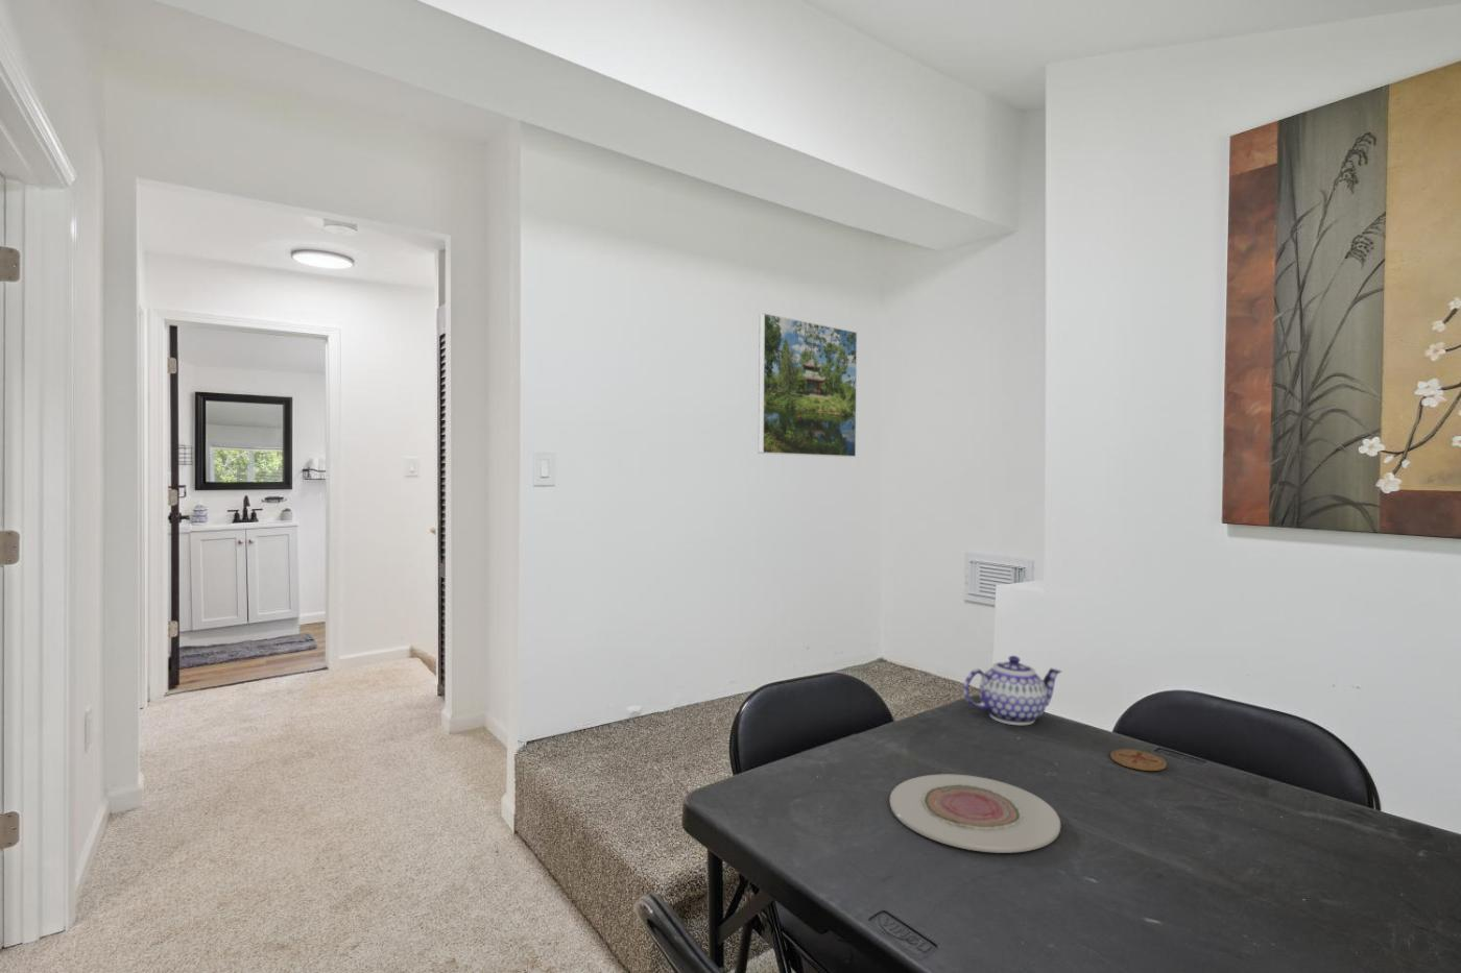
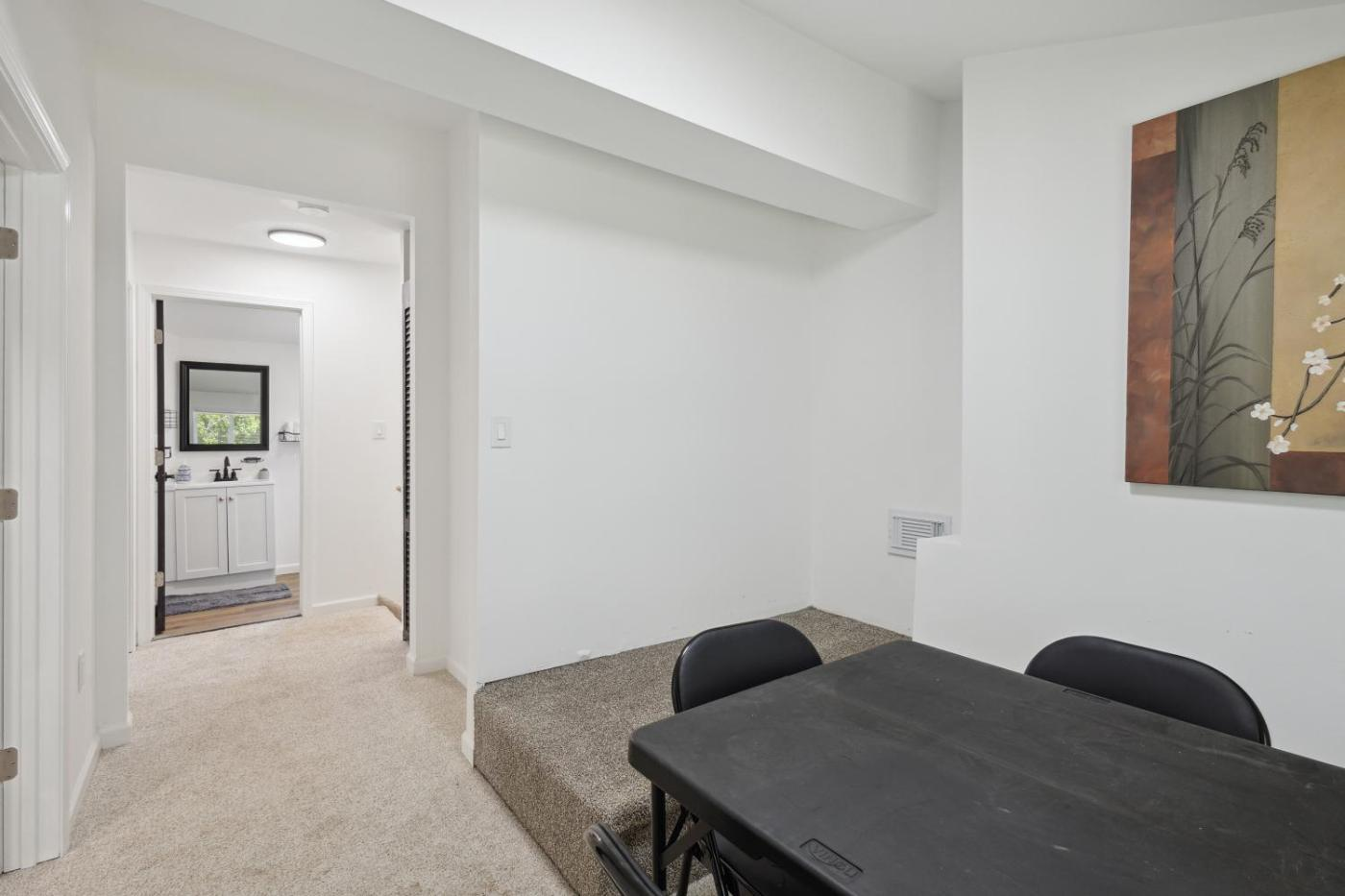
- coaster [1109,748,1168,772]
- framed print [757,312,858,458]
- teapot [962,655,1062,725]
- plate [890,773,1061,855]
